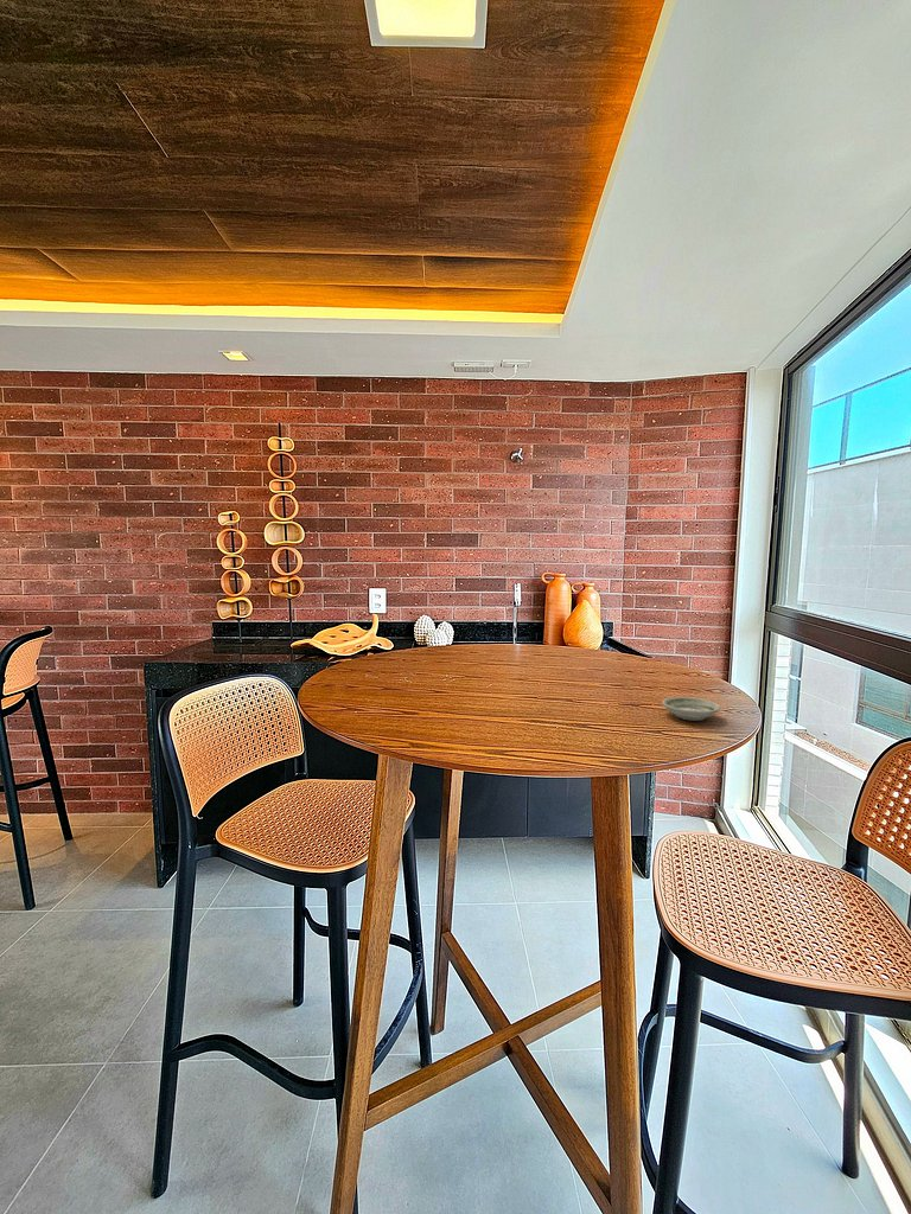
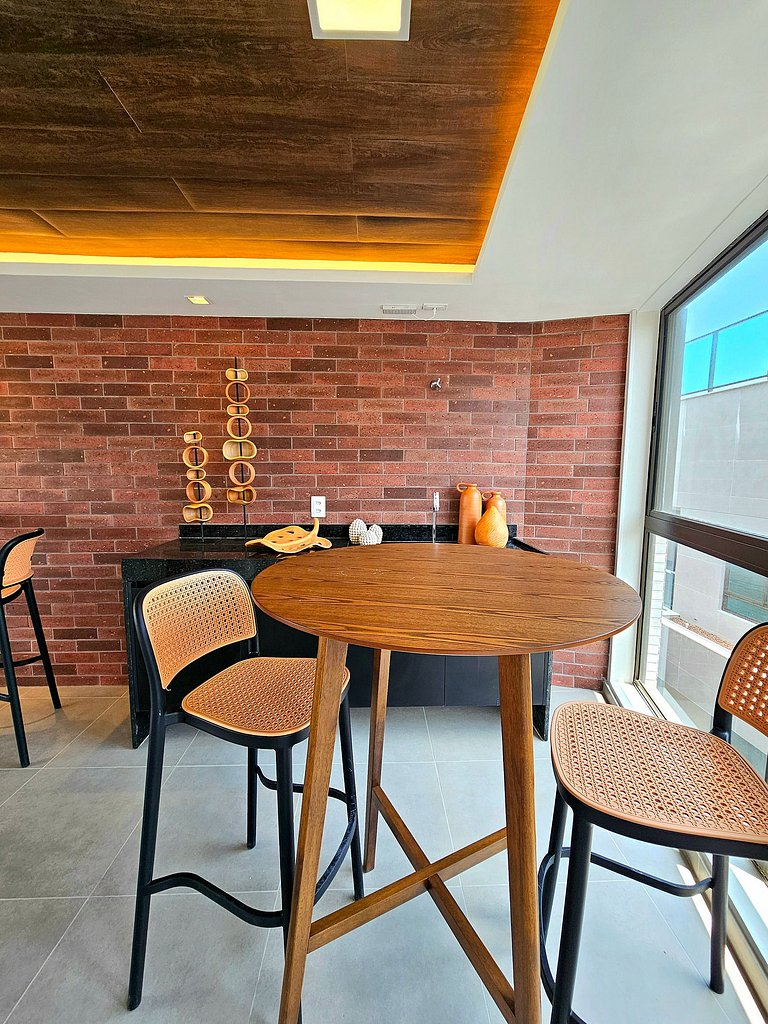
- saucer [661,696,721,722]
